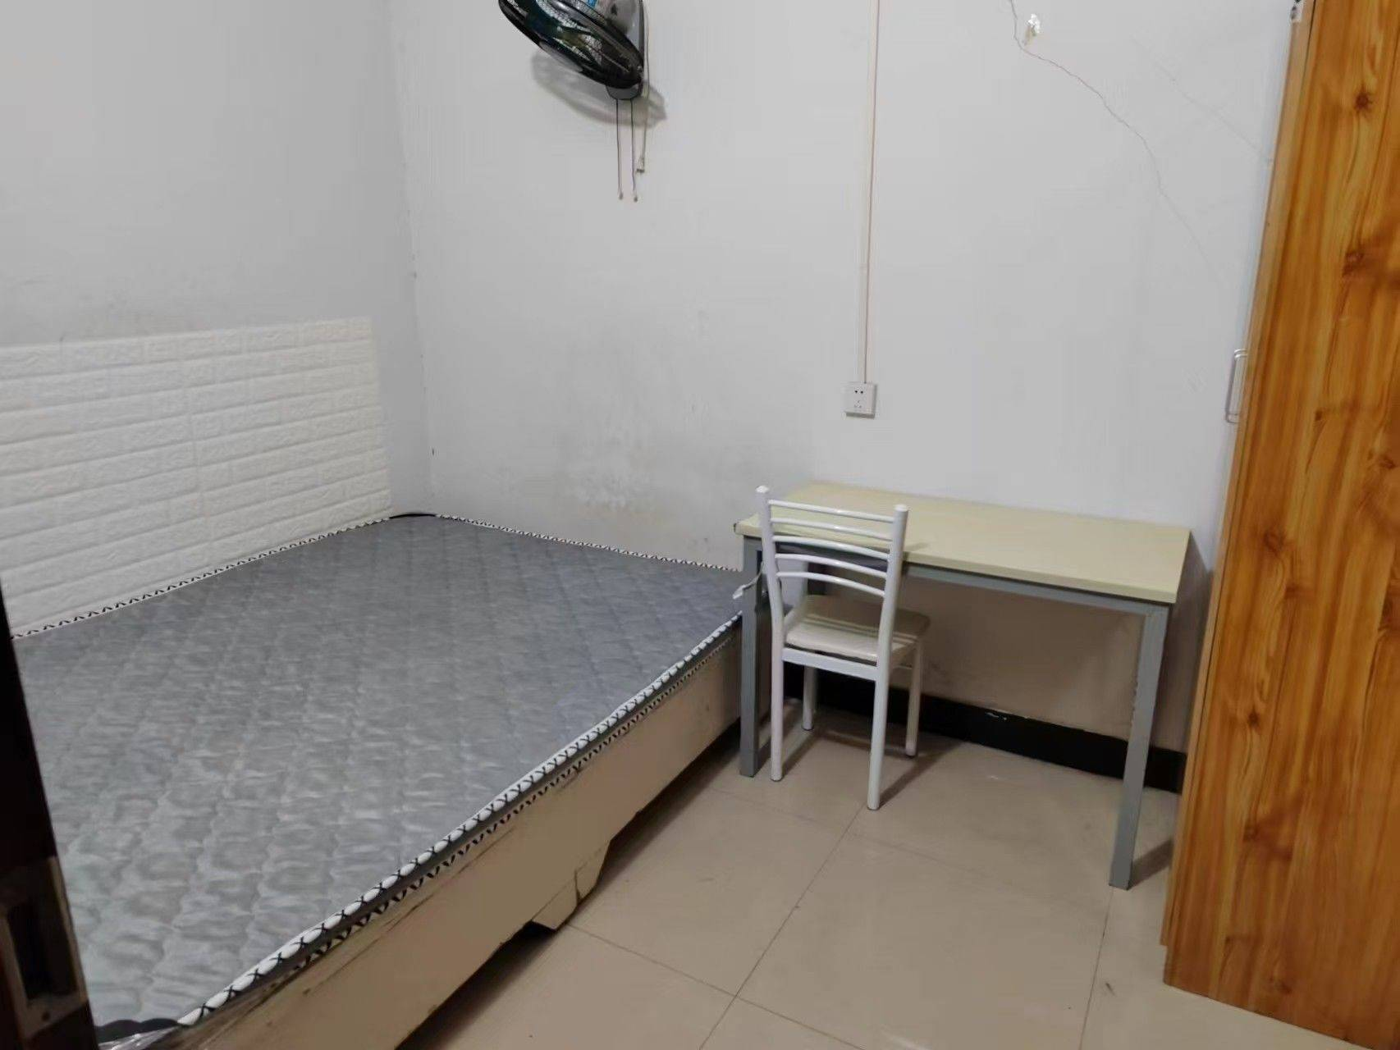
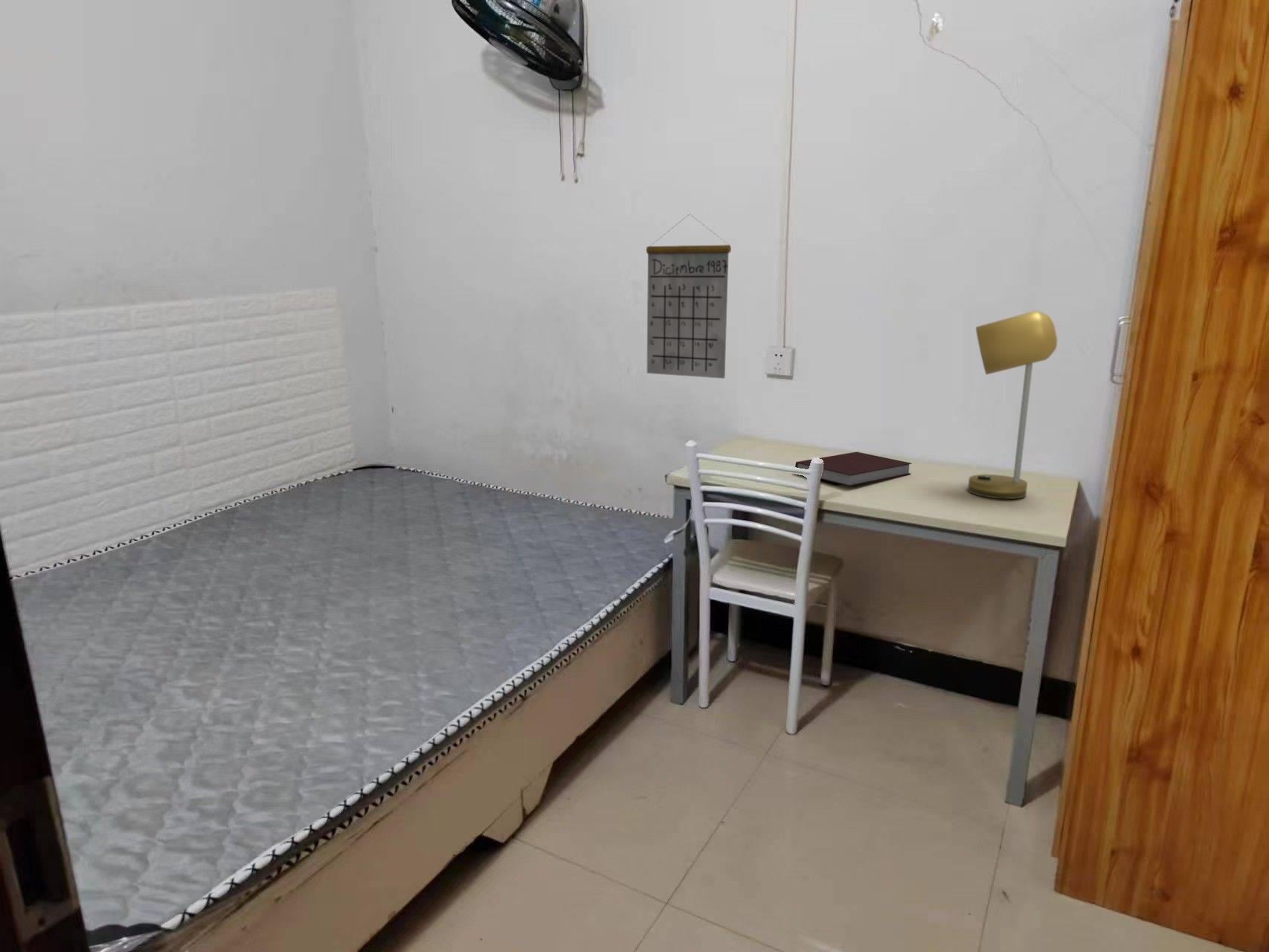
+ desk lamp [967,310,1058,500]
+ calendar [646,213,732,379]
+ notebook [794,451,913,487]
